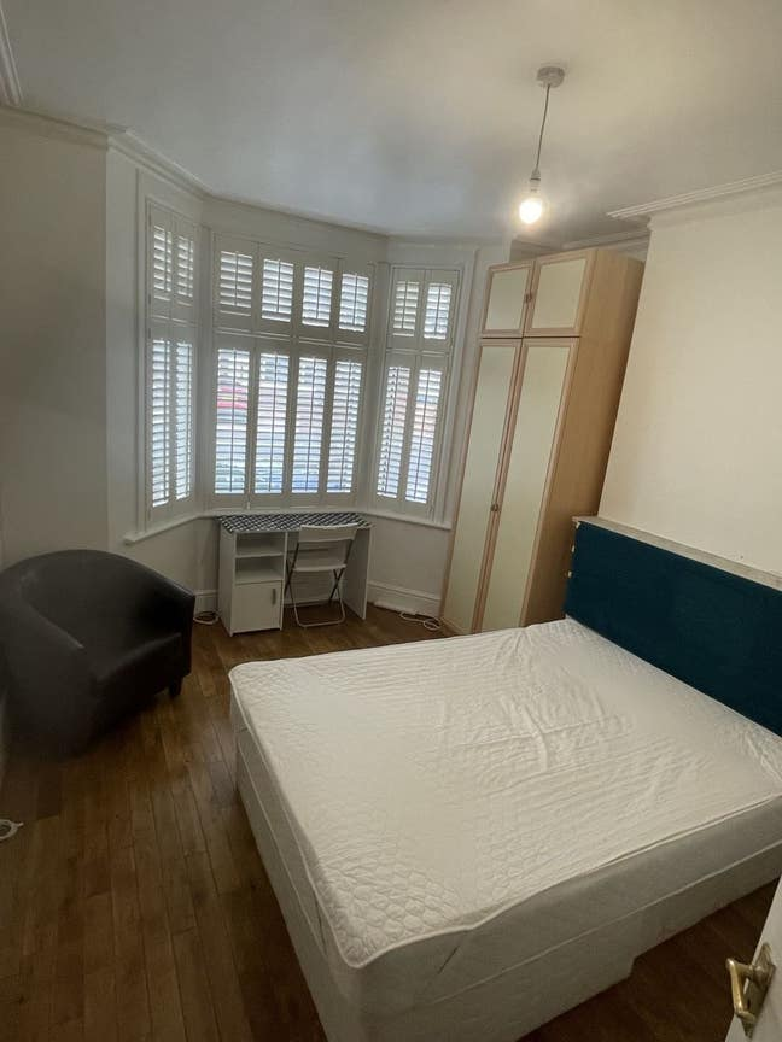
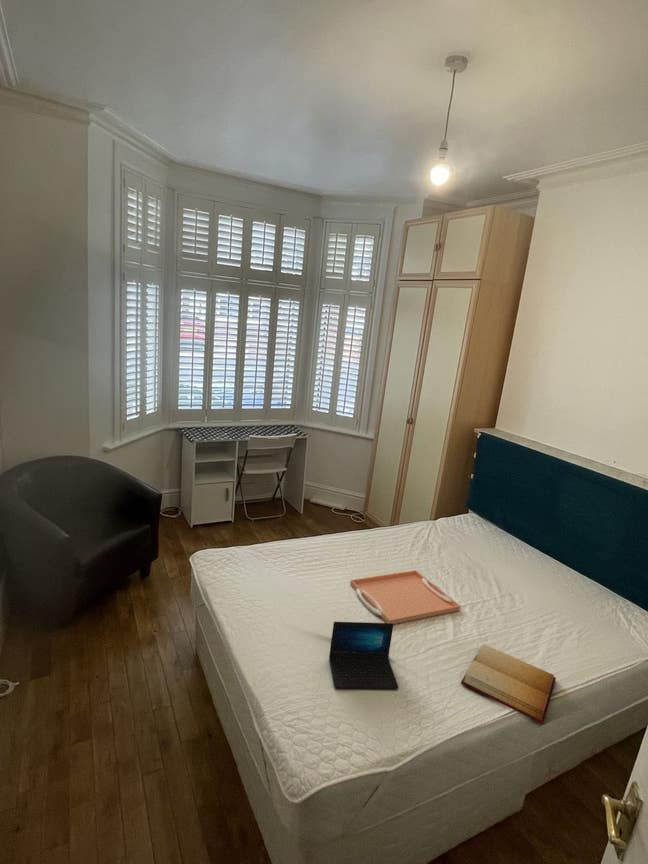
+ laptop [328,621,399,690]
+ serving tray [349,569,461,625]
+ bible [460,643,557,725]
